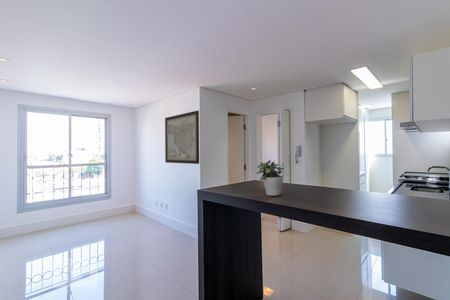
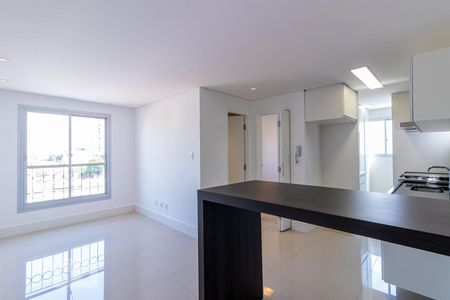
- potted plant [255,159,285,197]
- wall art [164,110,200,165]
